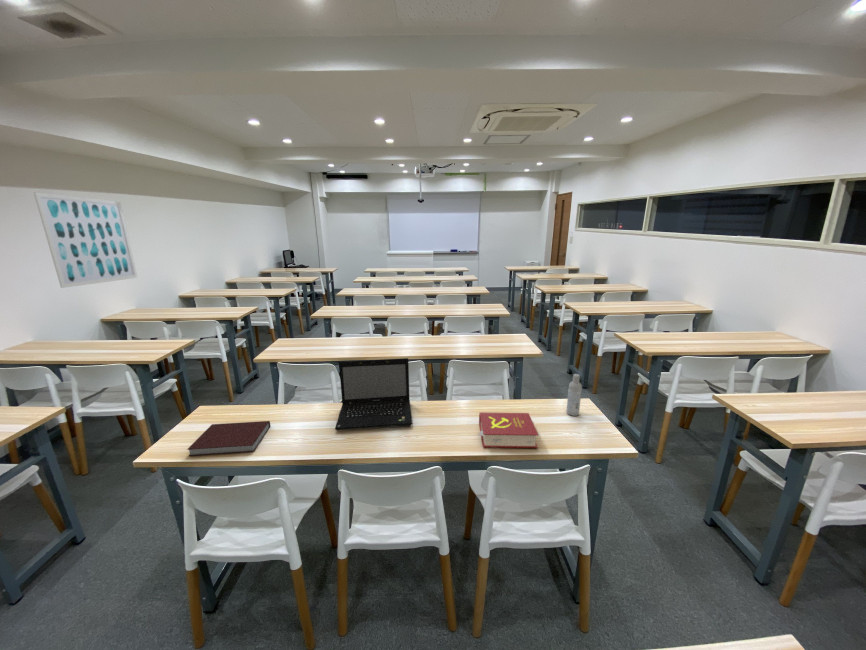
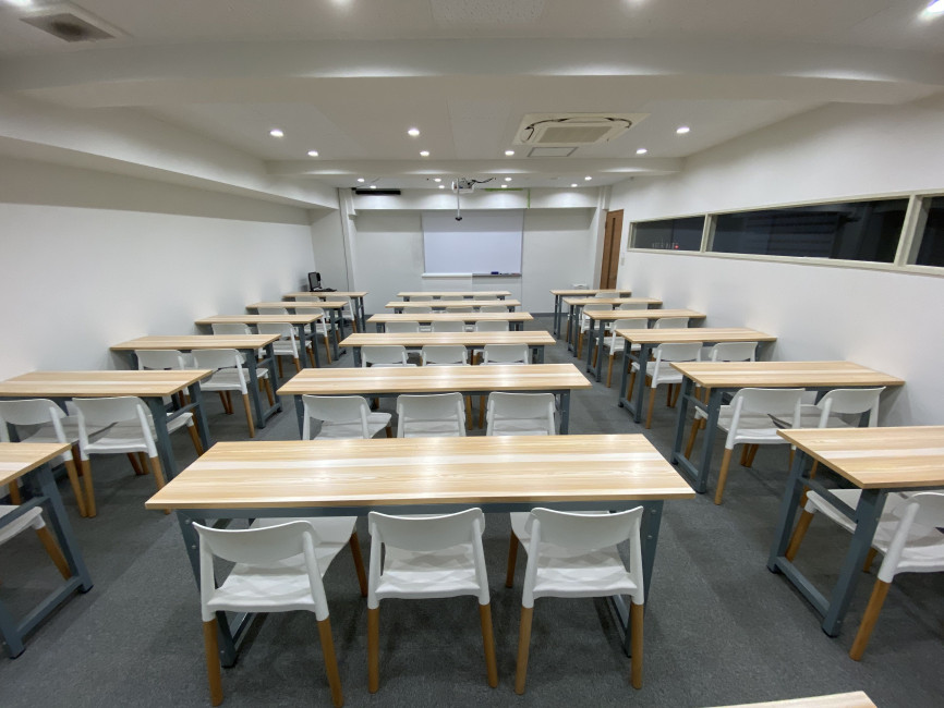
- wall art [33,191,138,289]
- bottle [565,373,583,417]
- book [477,411,540,449]
- notebook [186,420,271,457]
- laptop [334,357,413,431]
